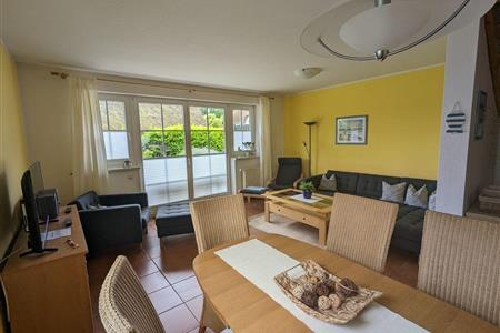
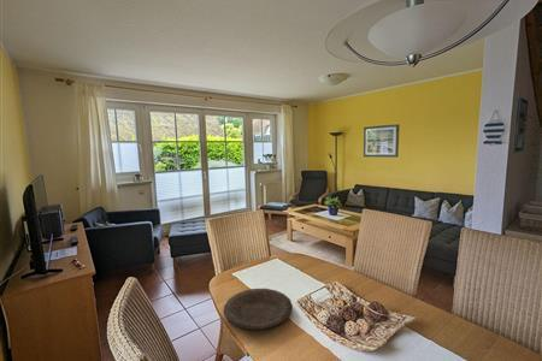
+ plate [223,288,294,331]
